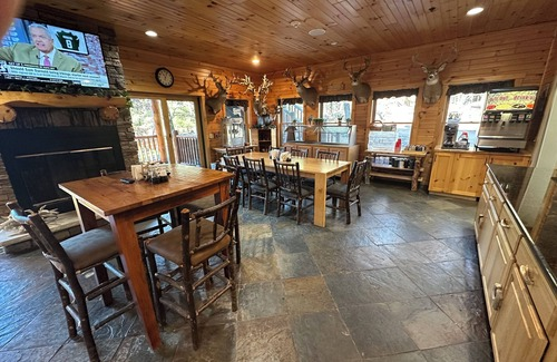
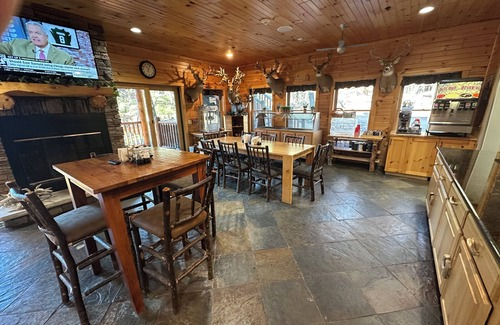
+ ceiling fan [316,23,369,54]
